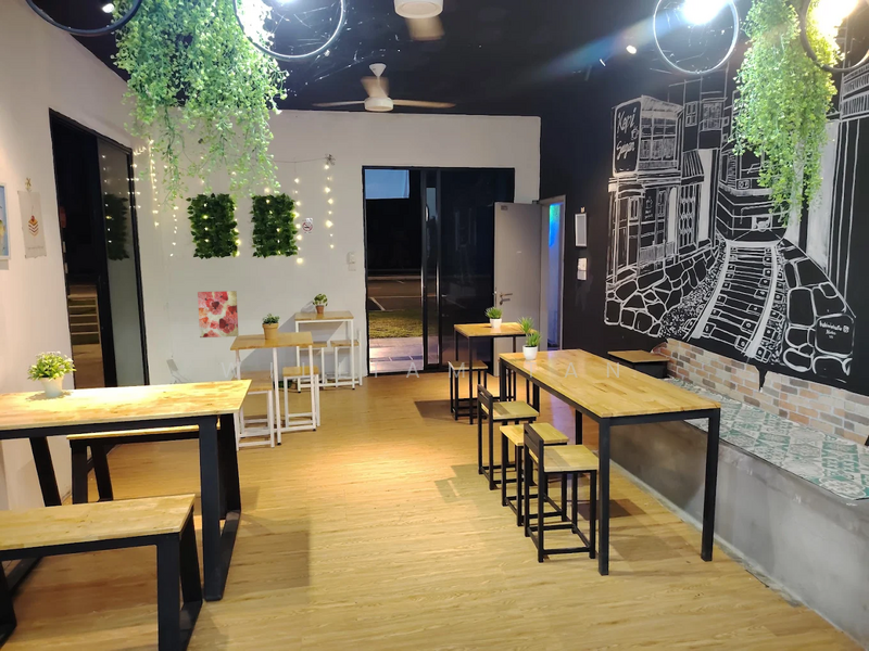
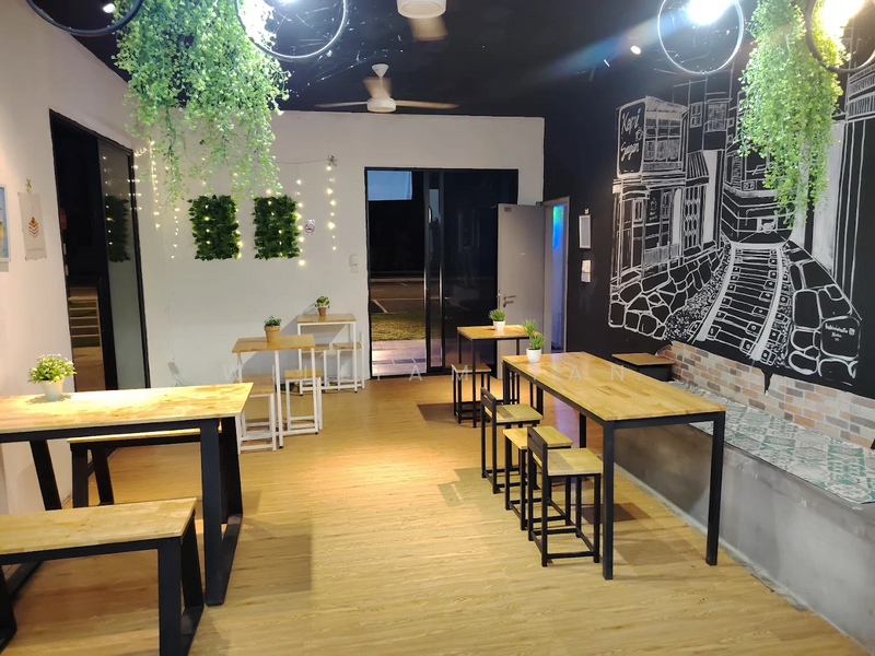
- wall art [197,290,240,339]
